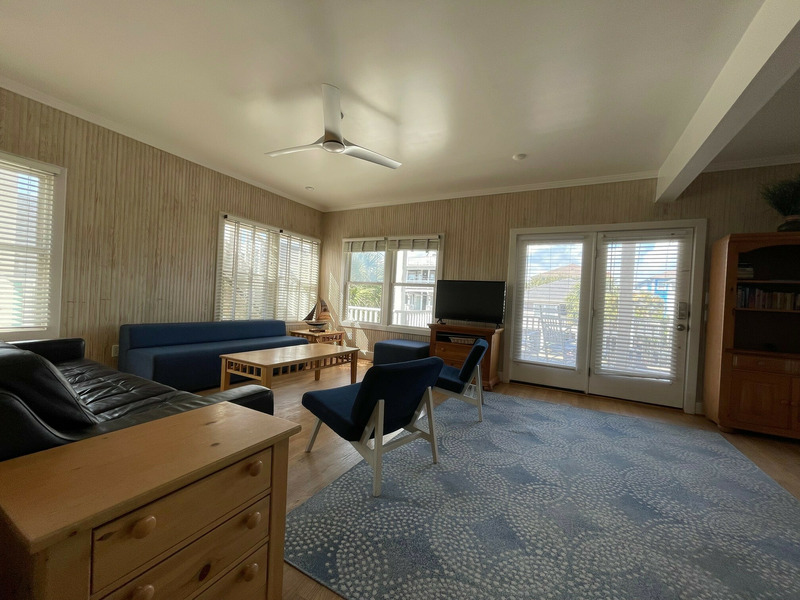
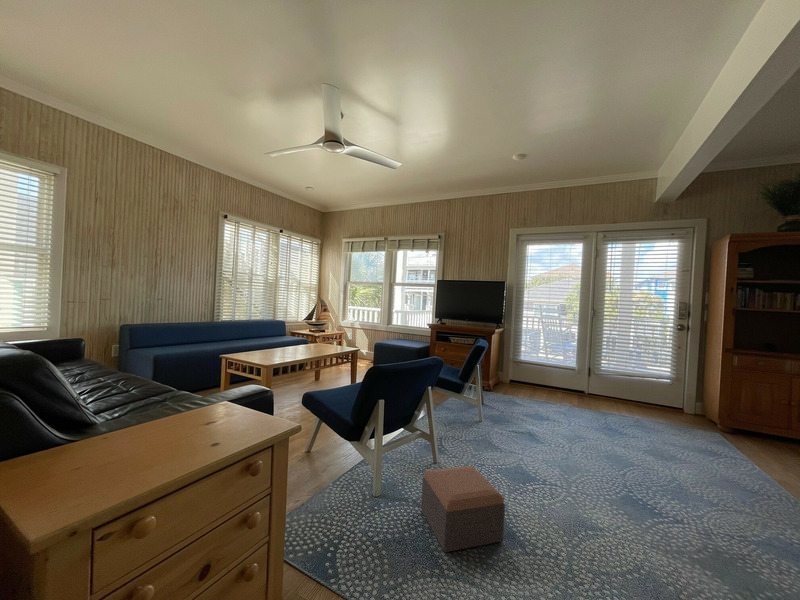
+ footstool [420,465,506,553]
